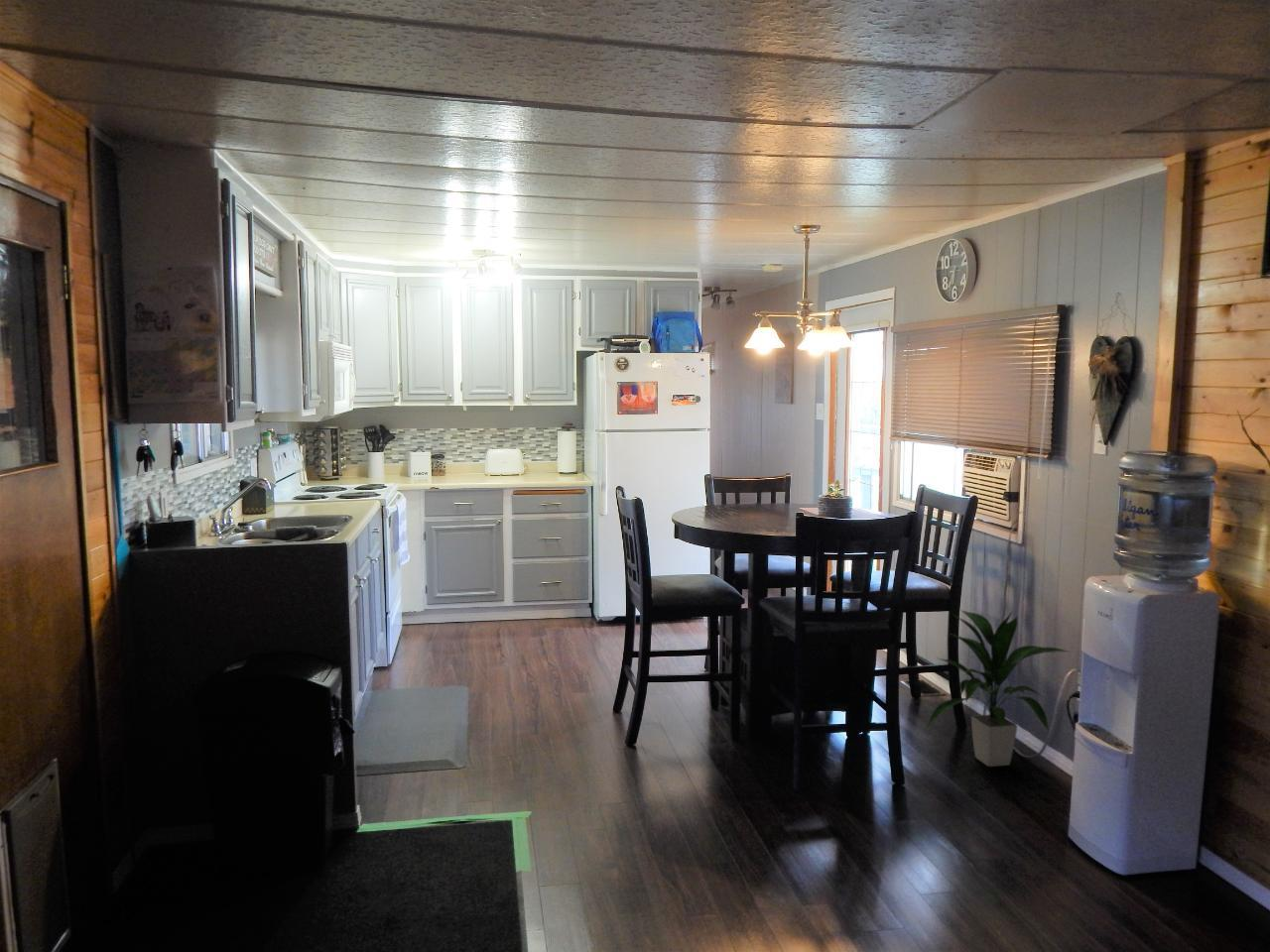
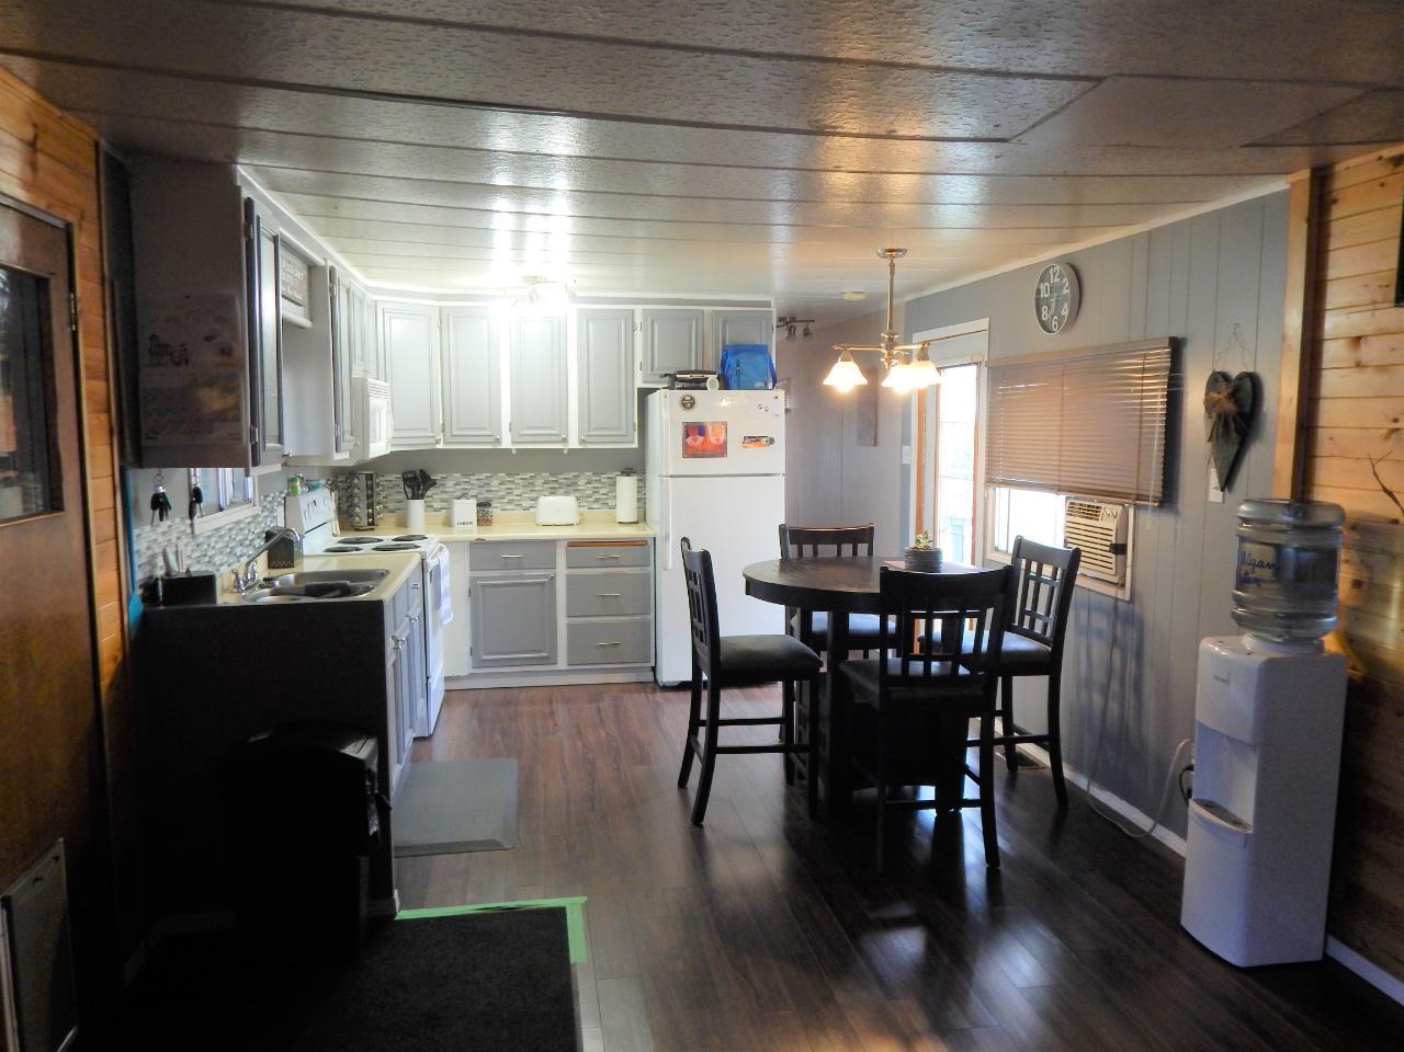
- indoor plant [924,609,1070,768]
